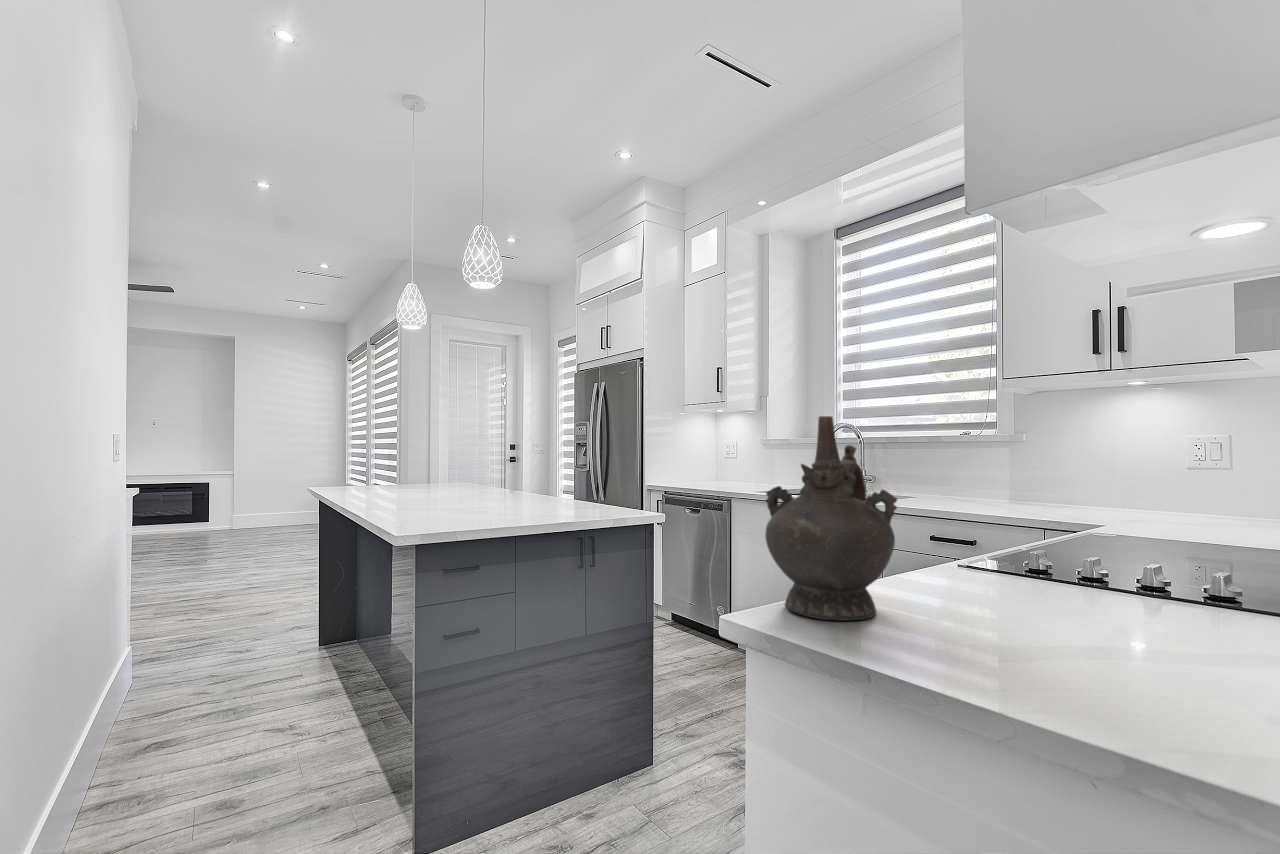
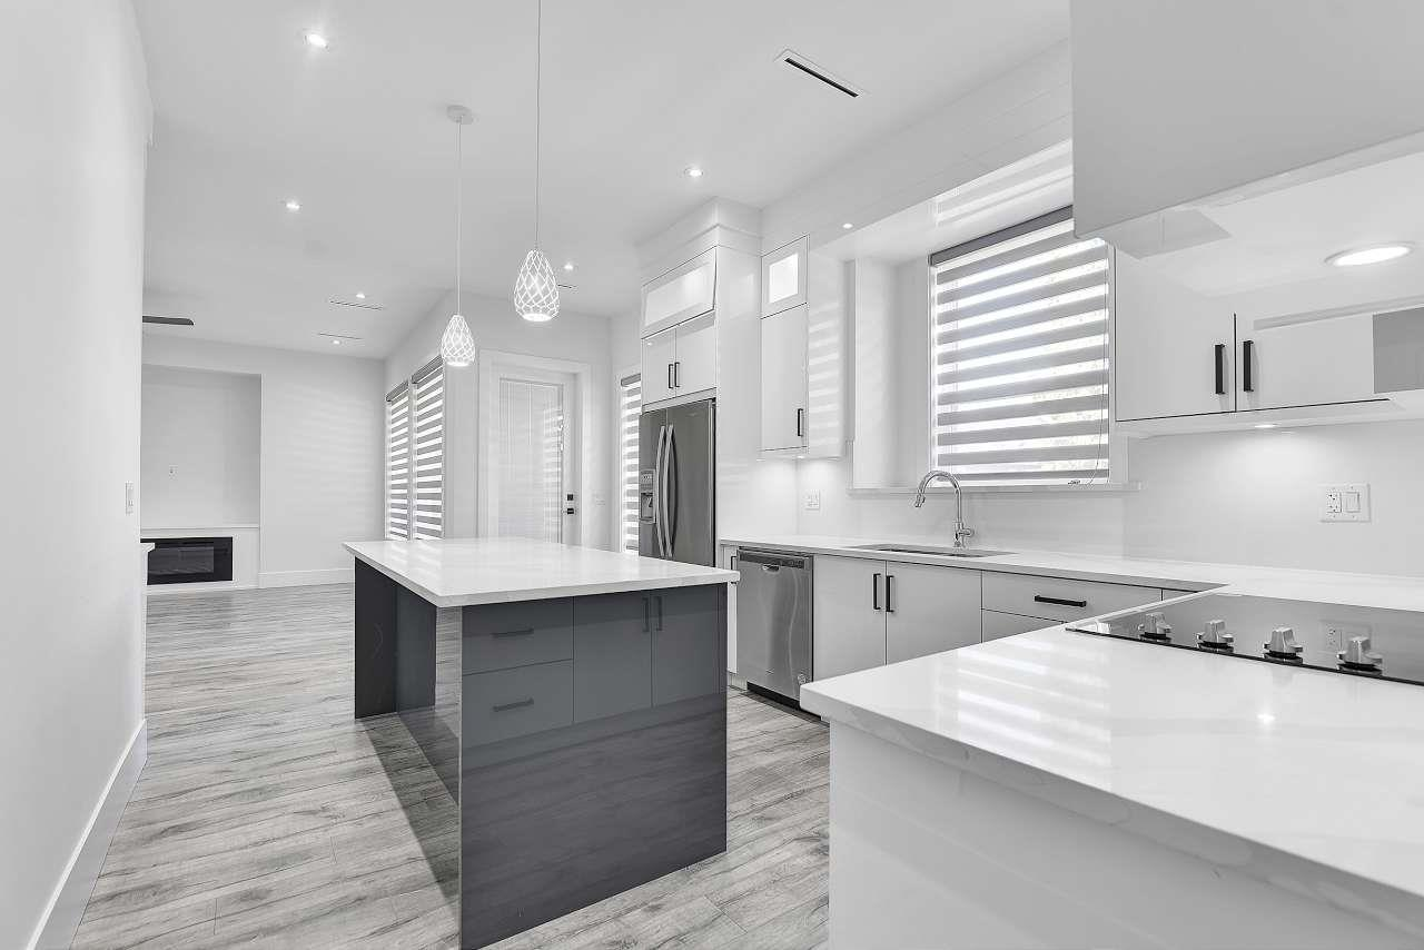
- ceremonial vessel [764,415,898,622]
